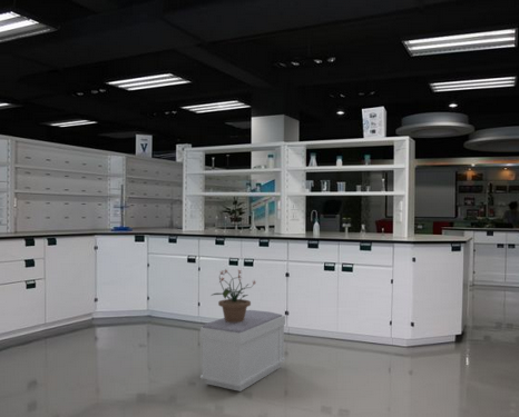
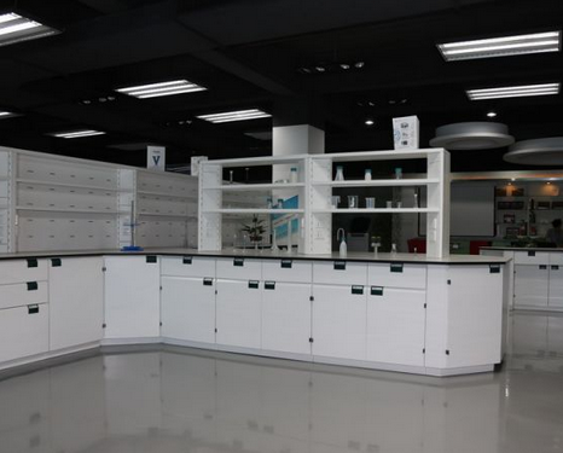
- bench [199,309,286,393]
- potted plant [209,268,258,322]
